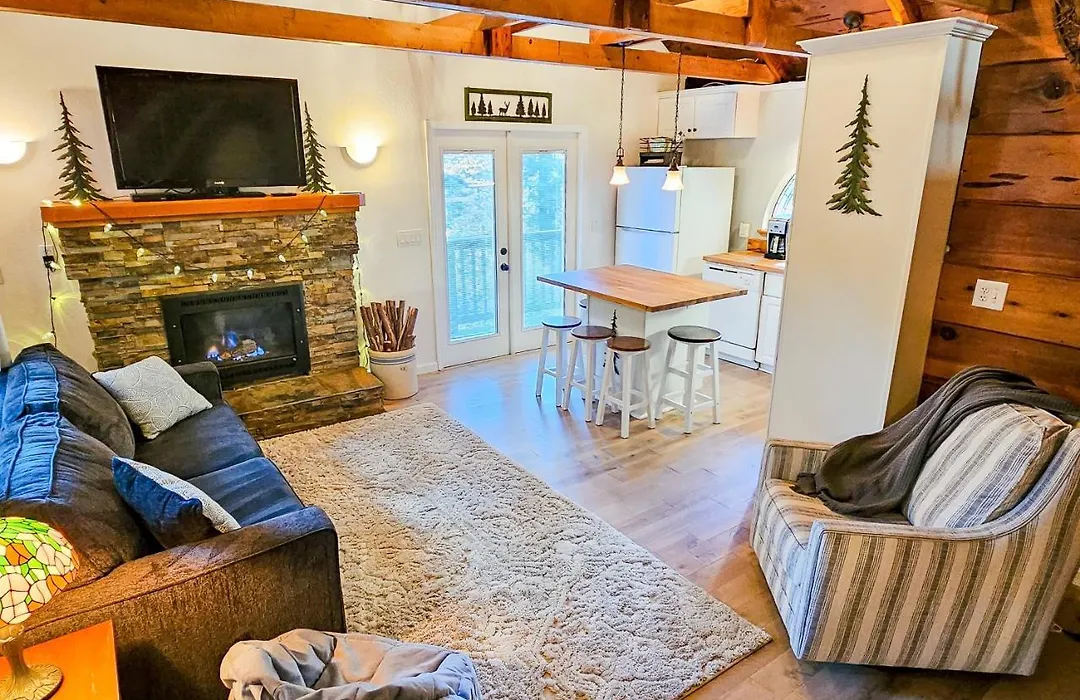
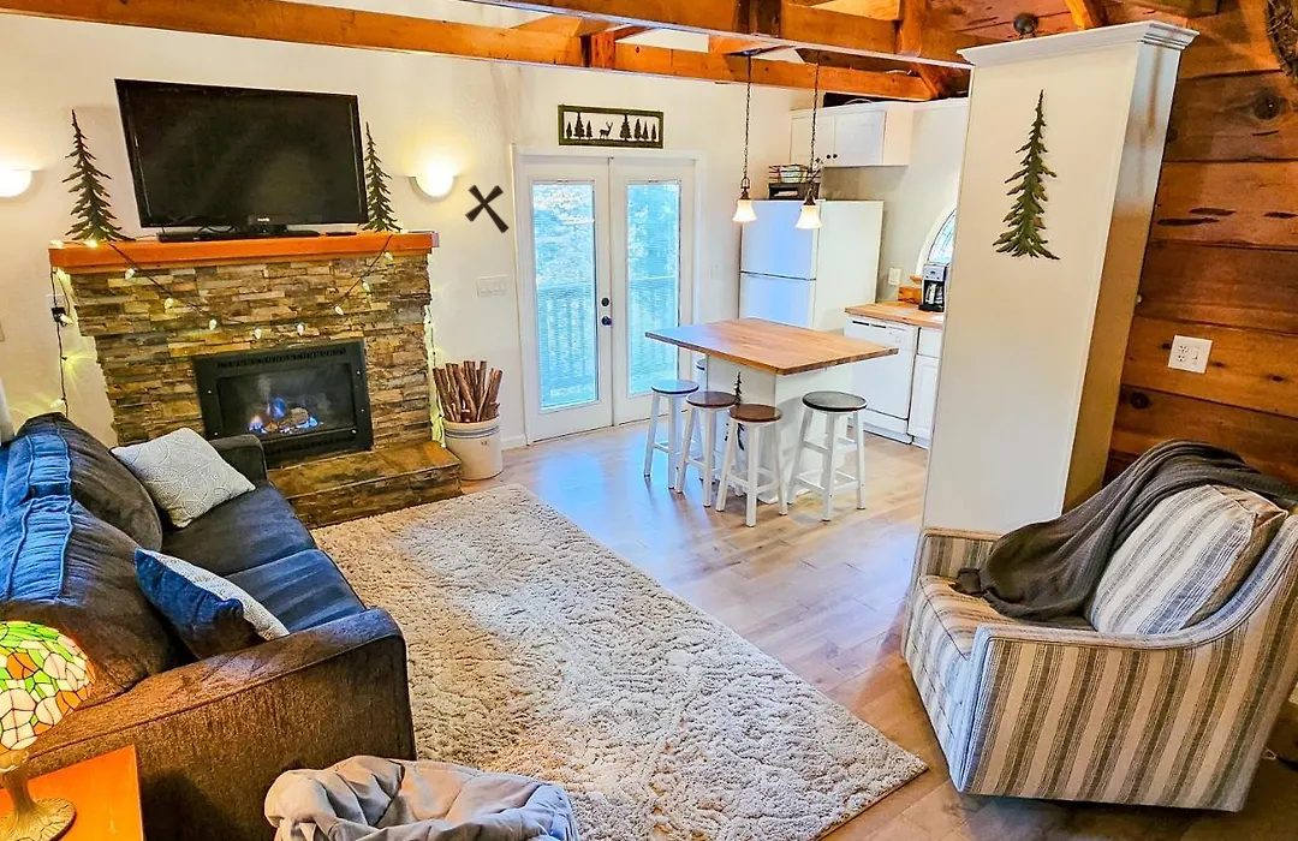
+ decorative cross [464,184,511,234]
